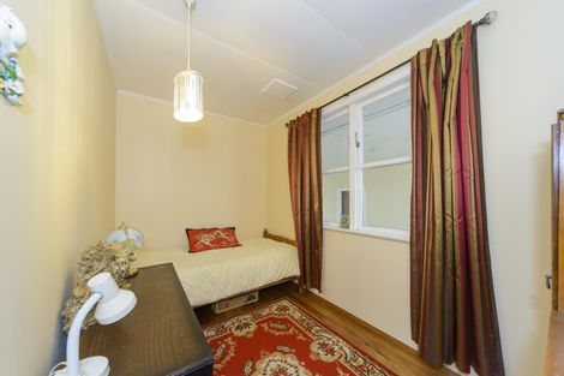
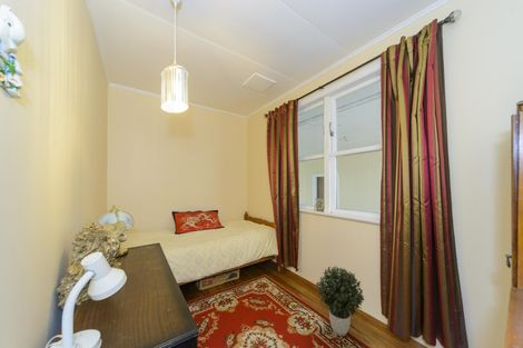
+ potted plant [315,266,365,337]
